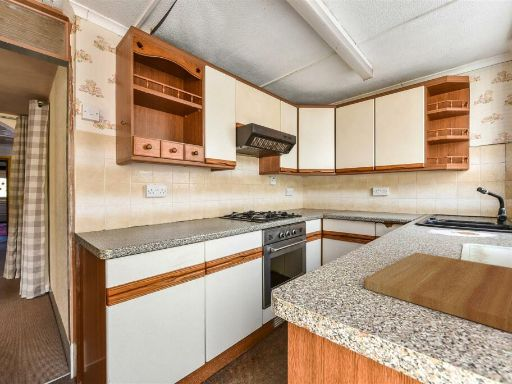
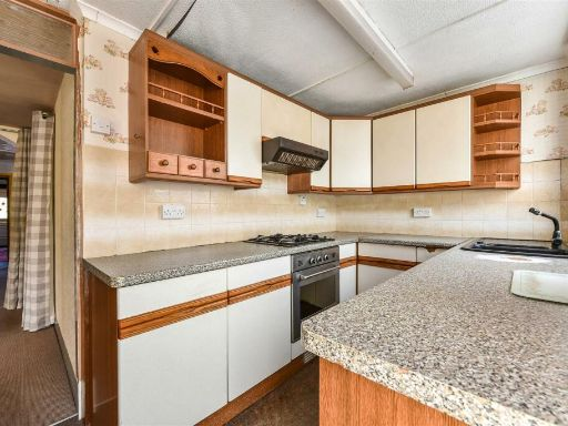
- cutting board [363,252,512,334]
